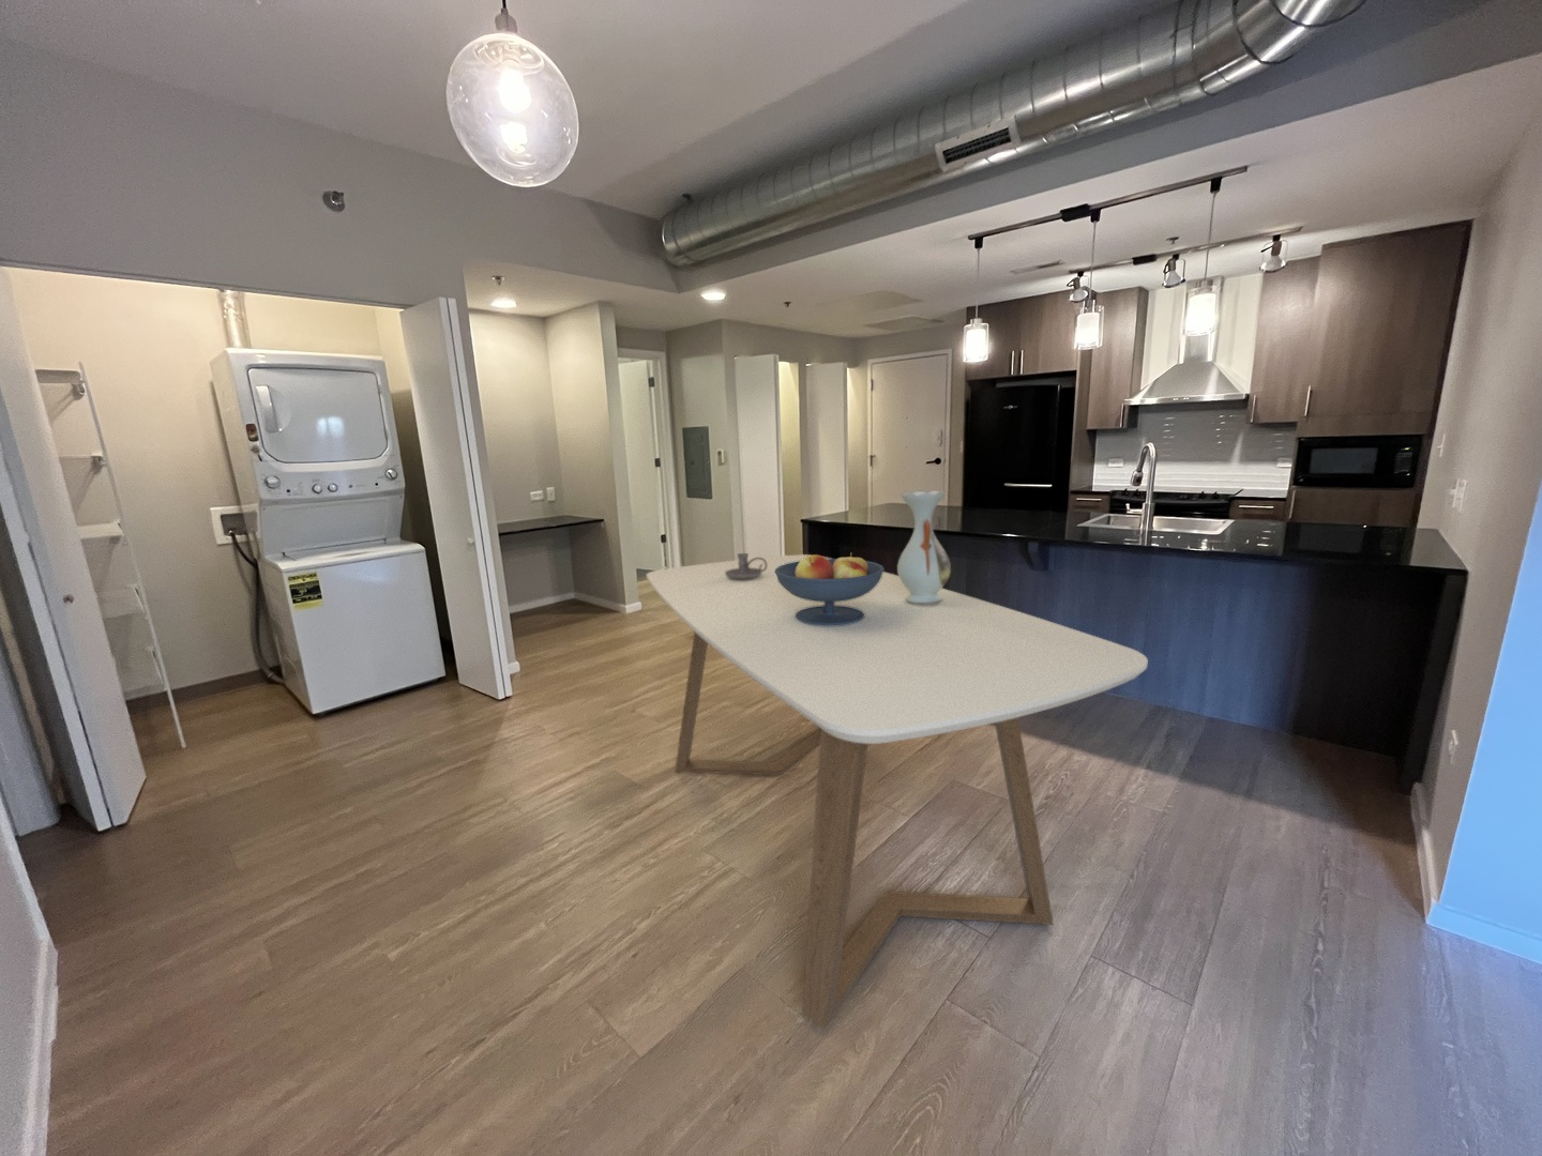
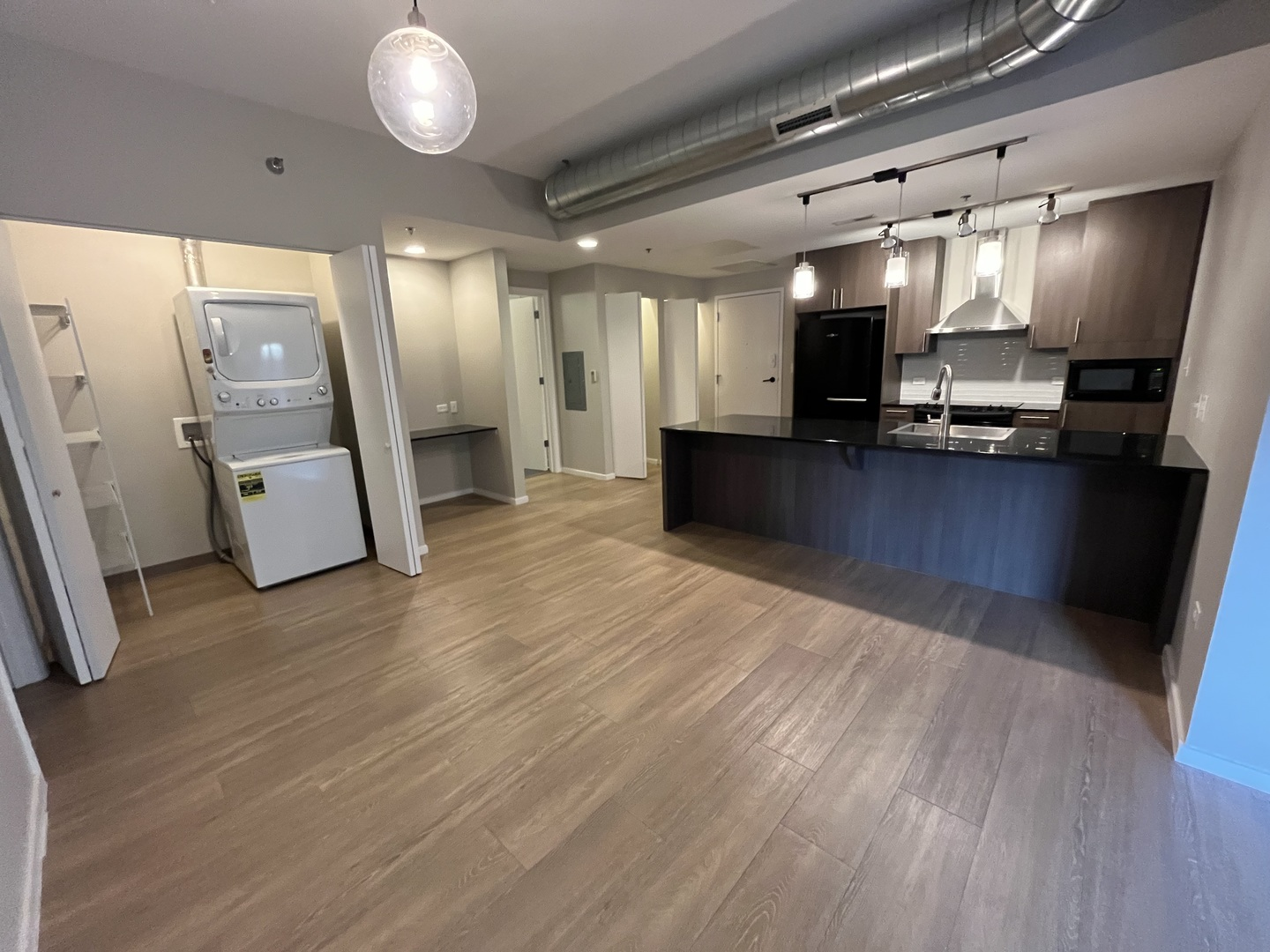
- candle holder [725,552,766,579]
- fruit bowl [775,551,885,627]
- vase [895,489,952,606]
- dining table [646,554,1149,1030]
